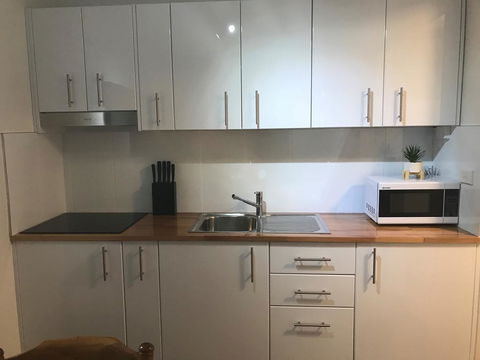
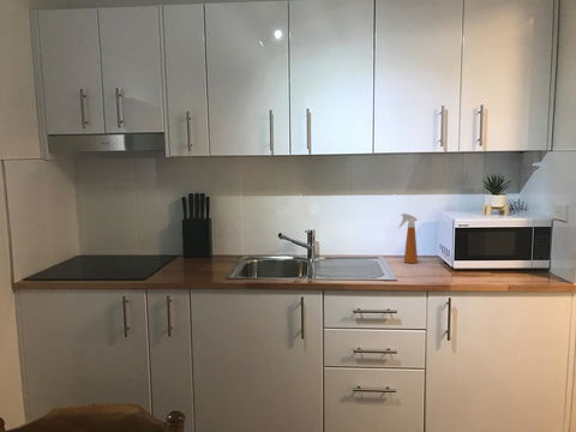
+ spray bottle [397,212,419,264]
